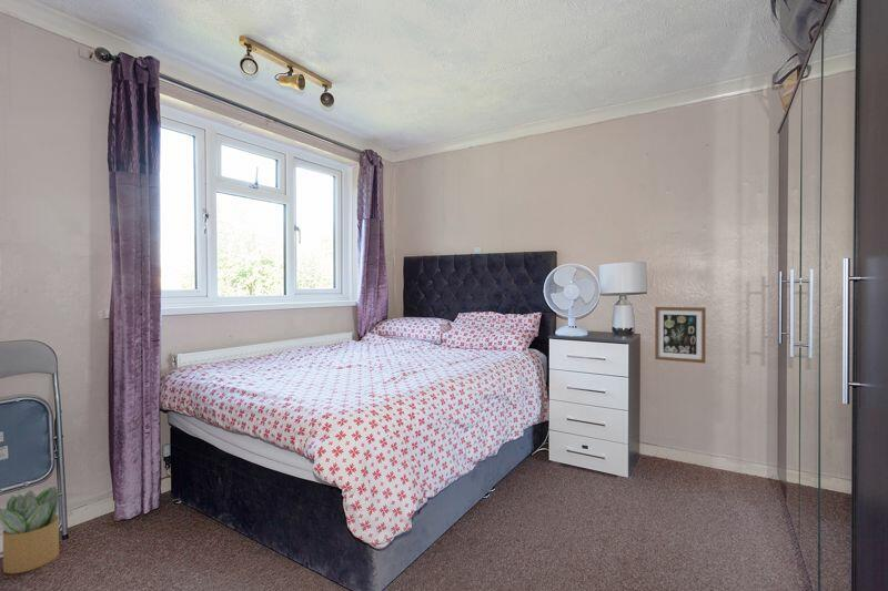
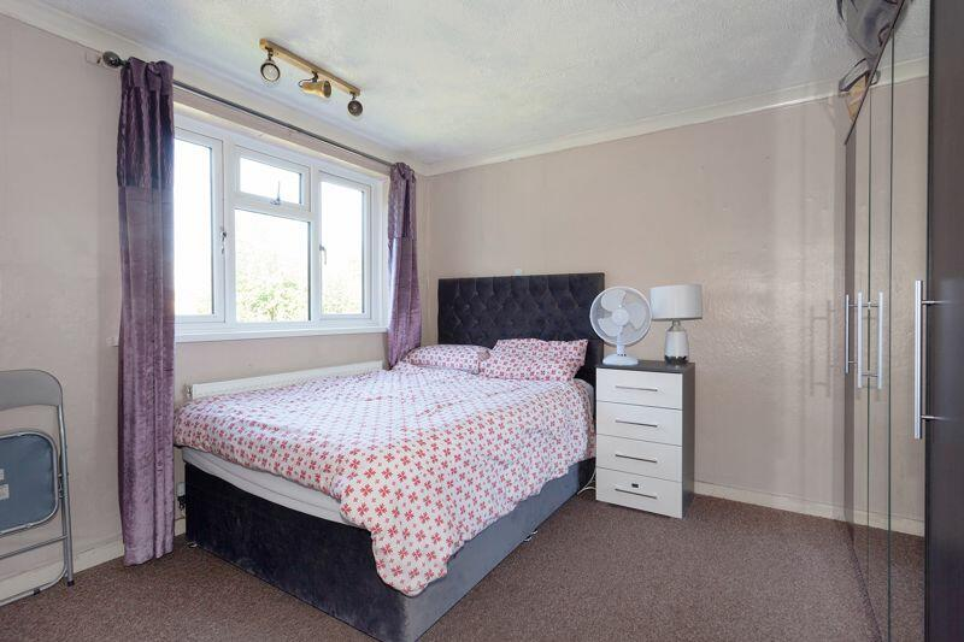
- wall art [654,306,707,364]
- potted plant [0,486,61,574]
